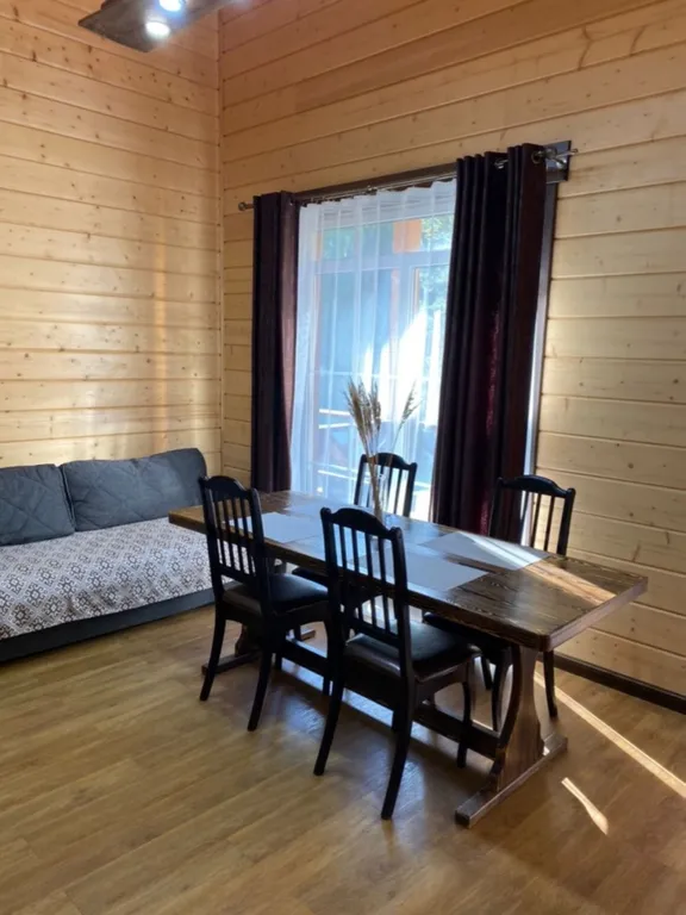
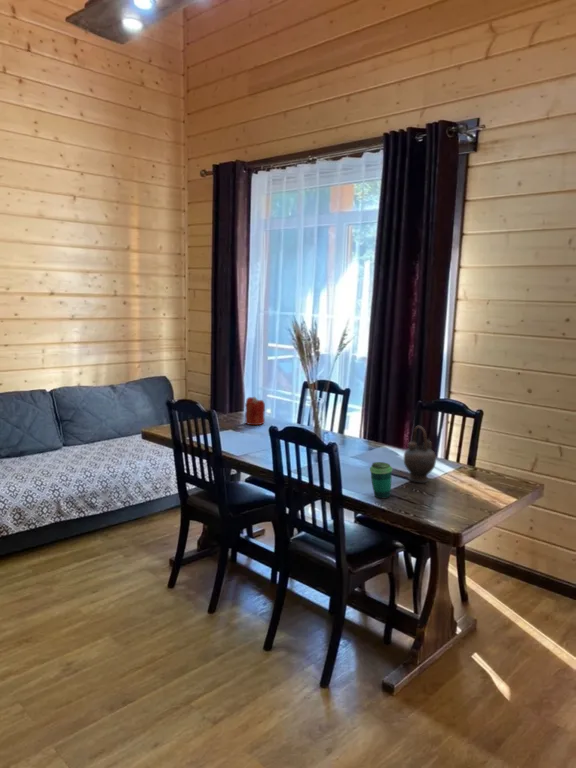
+ candle [244,395,266,426]
+ teapot [403,425,437,484]
+ cup [369,461,393,499]
